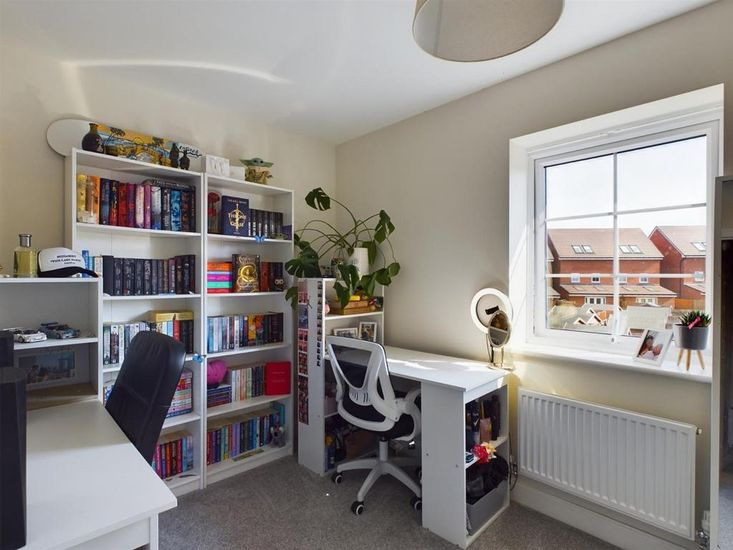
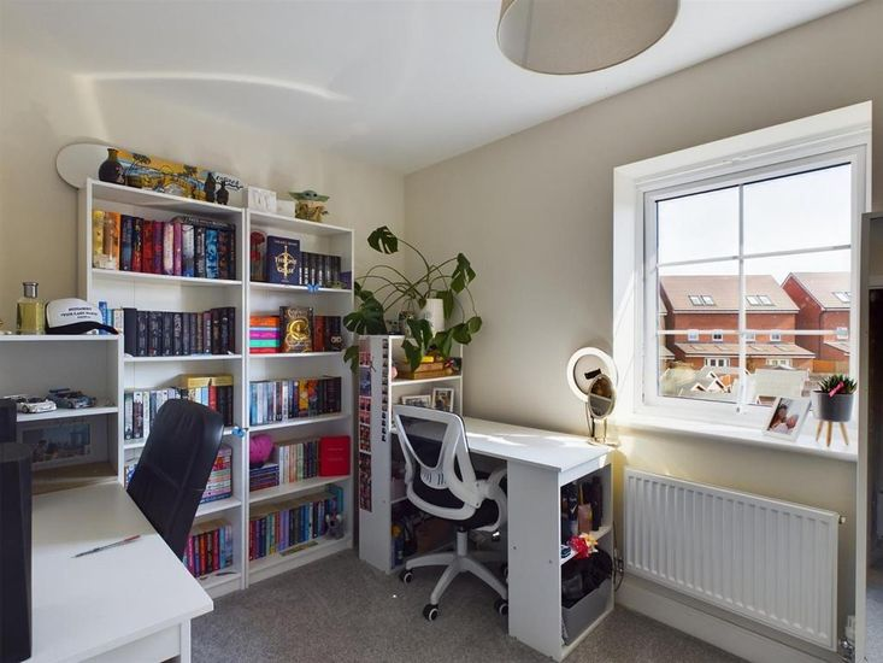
+ pen [75,534,141,557]
